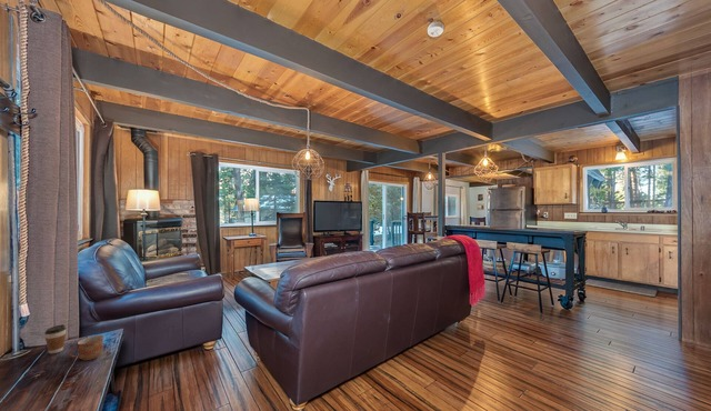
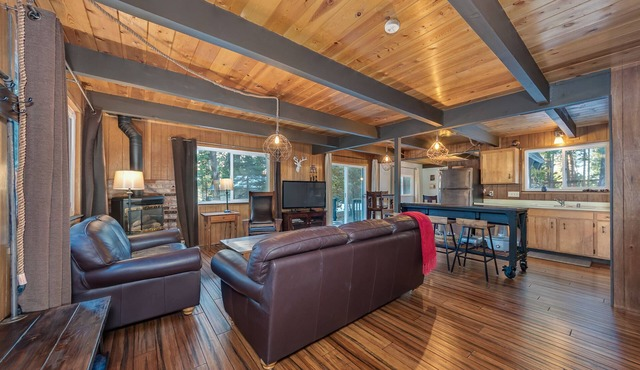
- mug [68,334,104,361]
- coffee cup [43,323,68,354]
